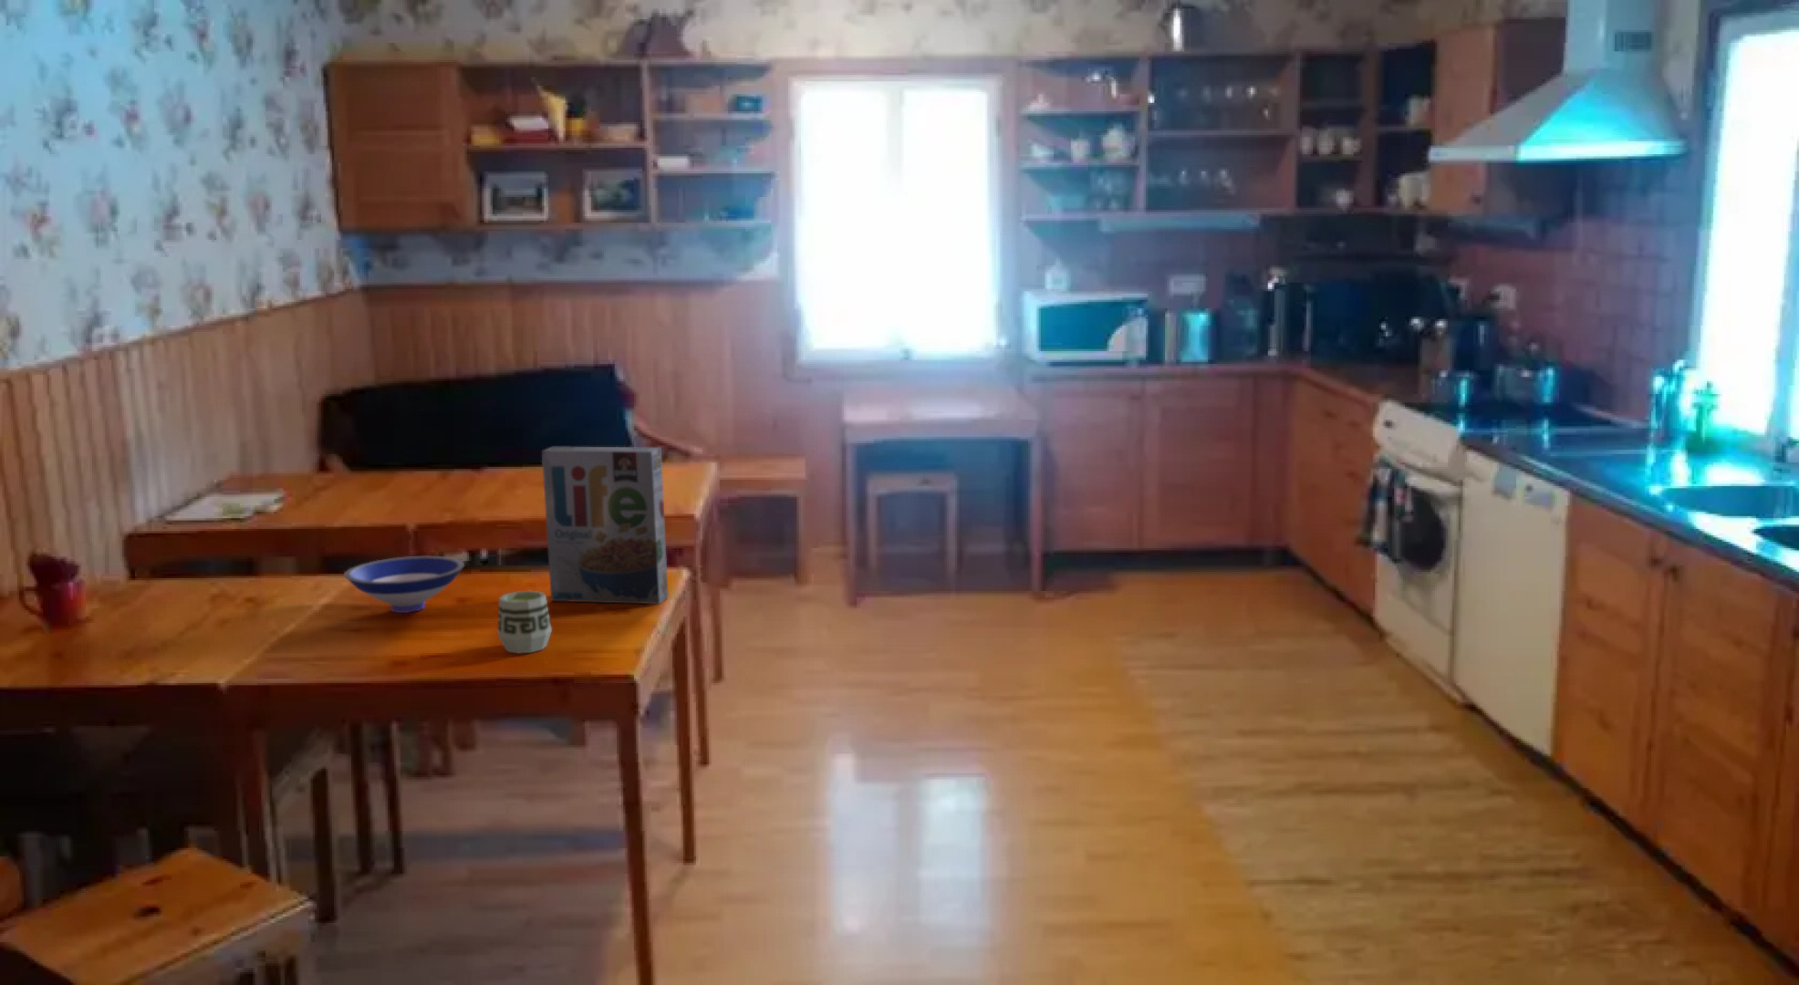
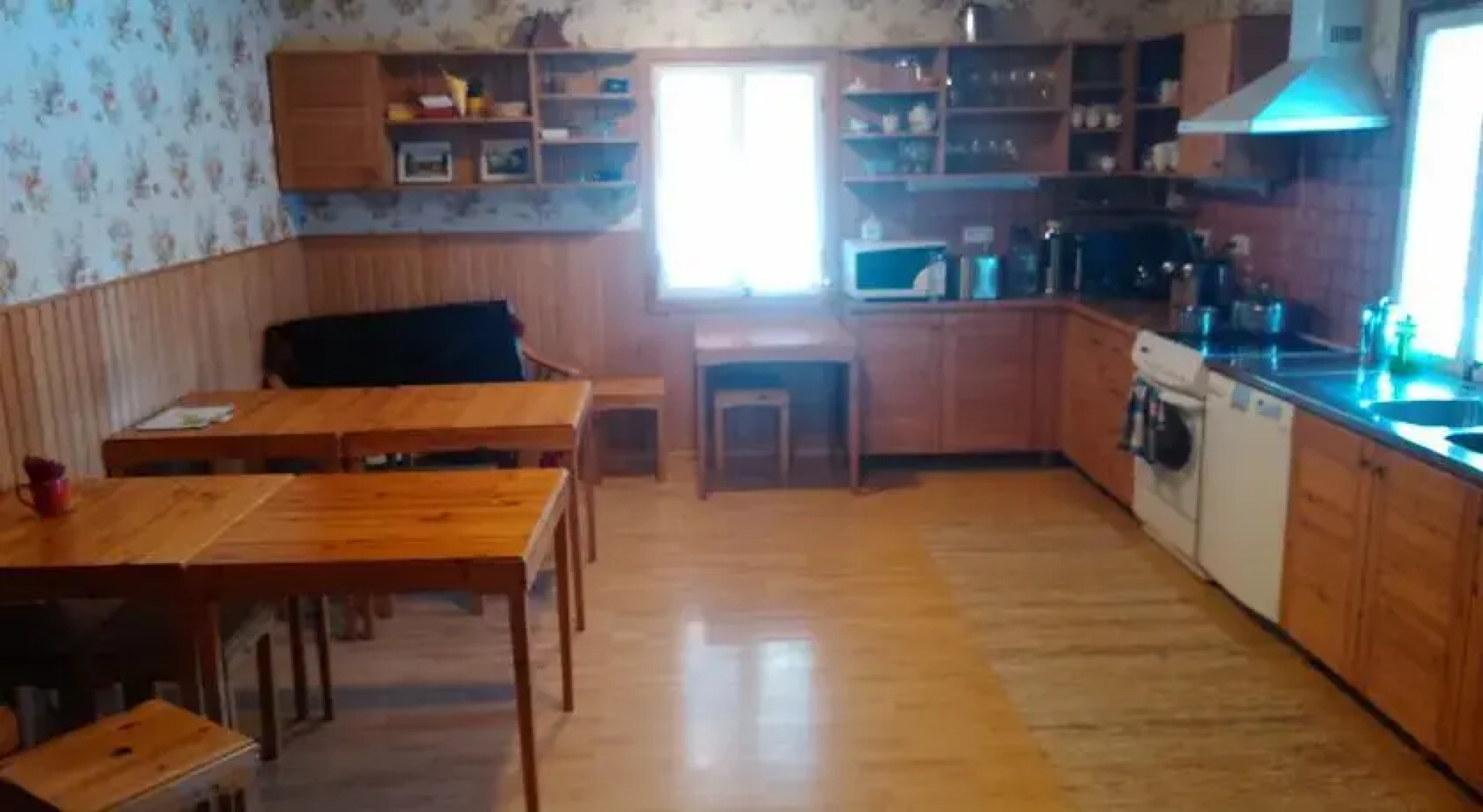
- bowl [343,556,466,614]
- cereal box [541,446,670,604]
- cup [496,590,553,654]
